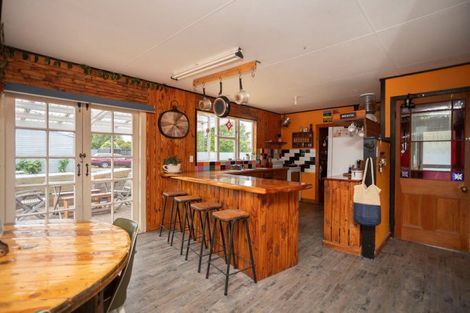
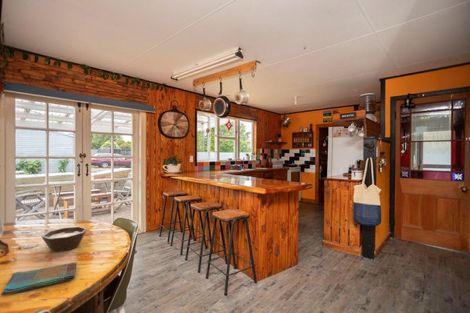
+ bowl [40,226,88,253]
+ dish towel [0,261,77,297]
